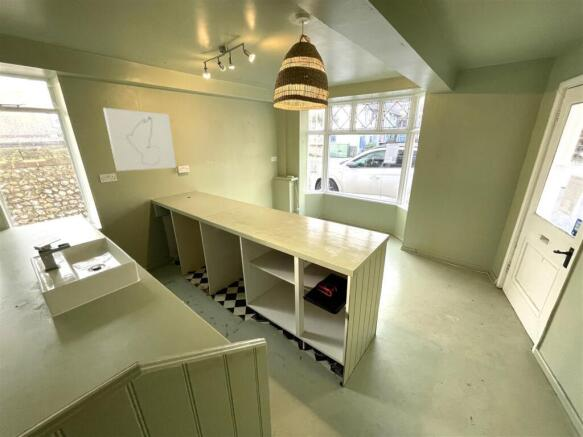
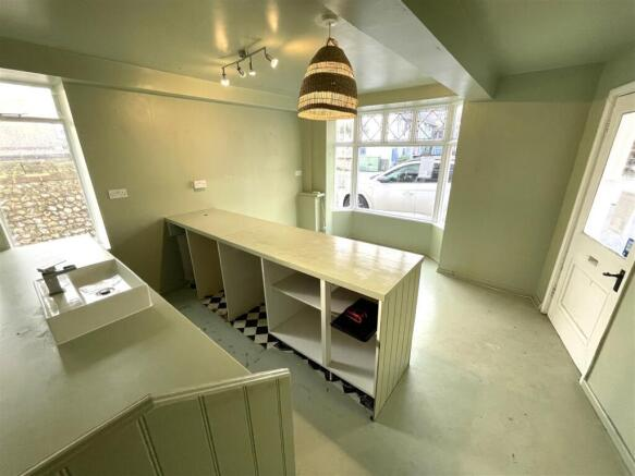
- wall art [102,107,177,172]
